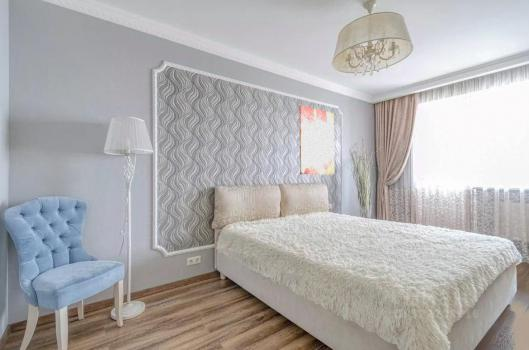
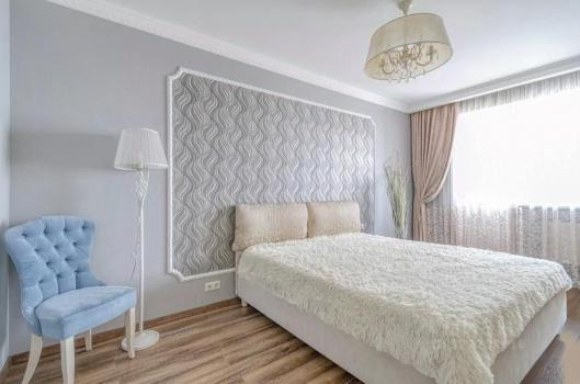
- wall art [298,105,335,175]
